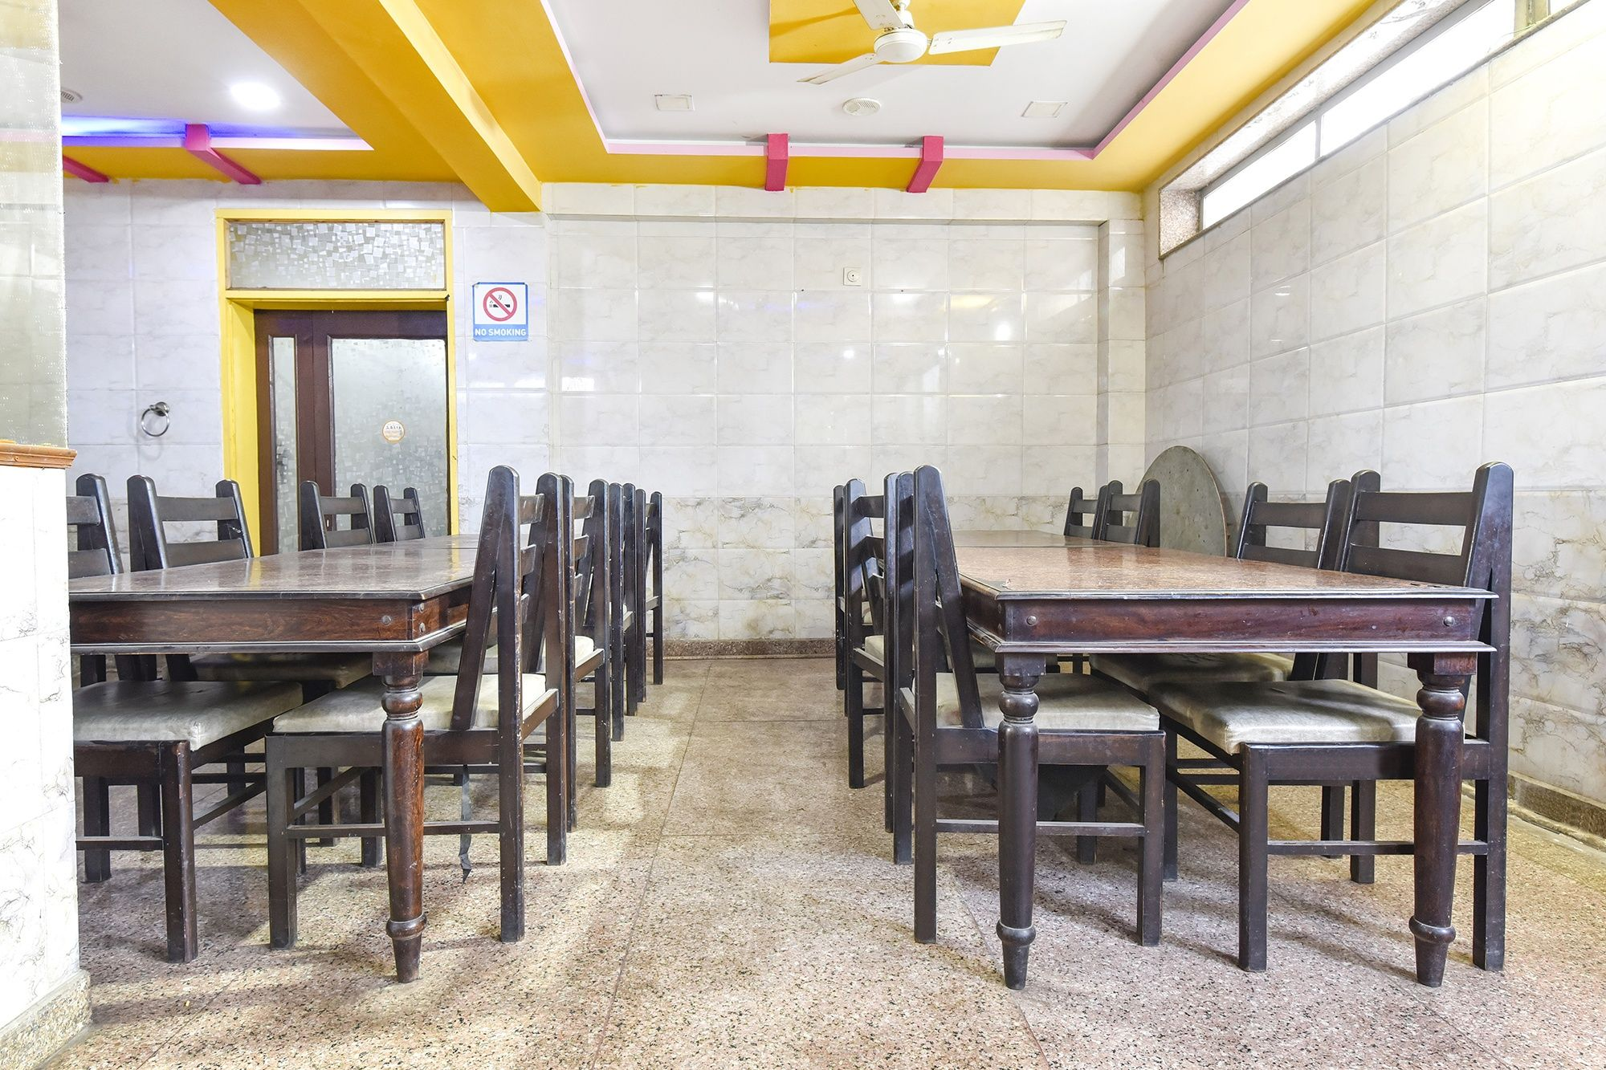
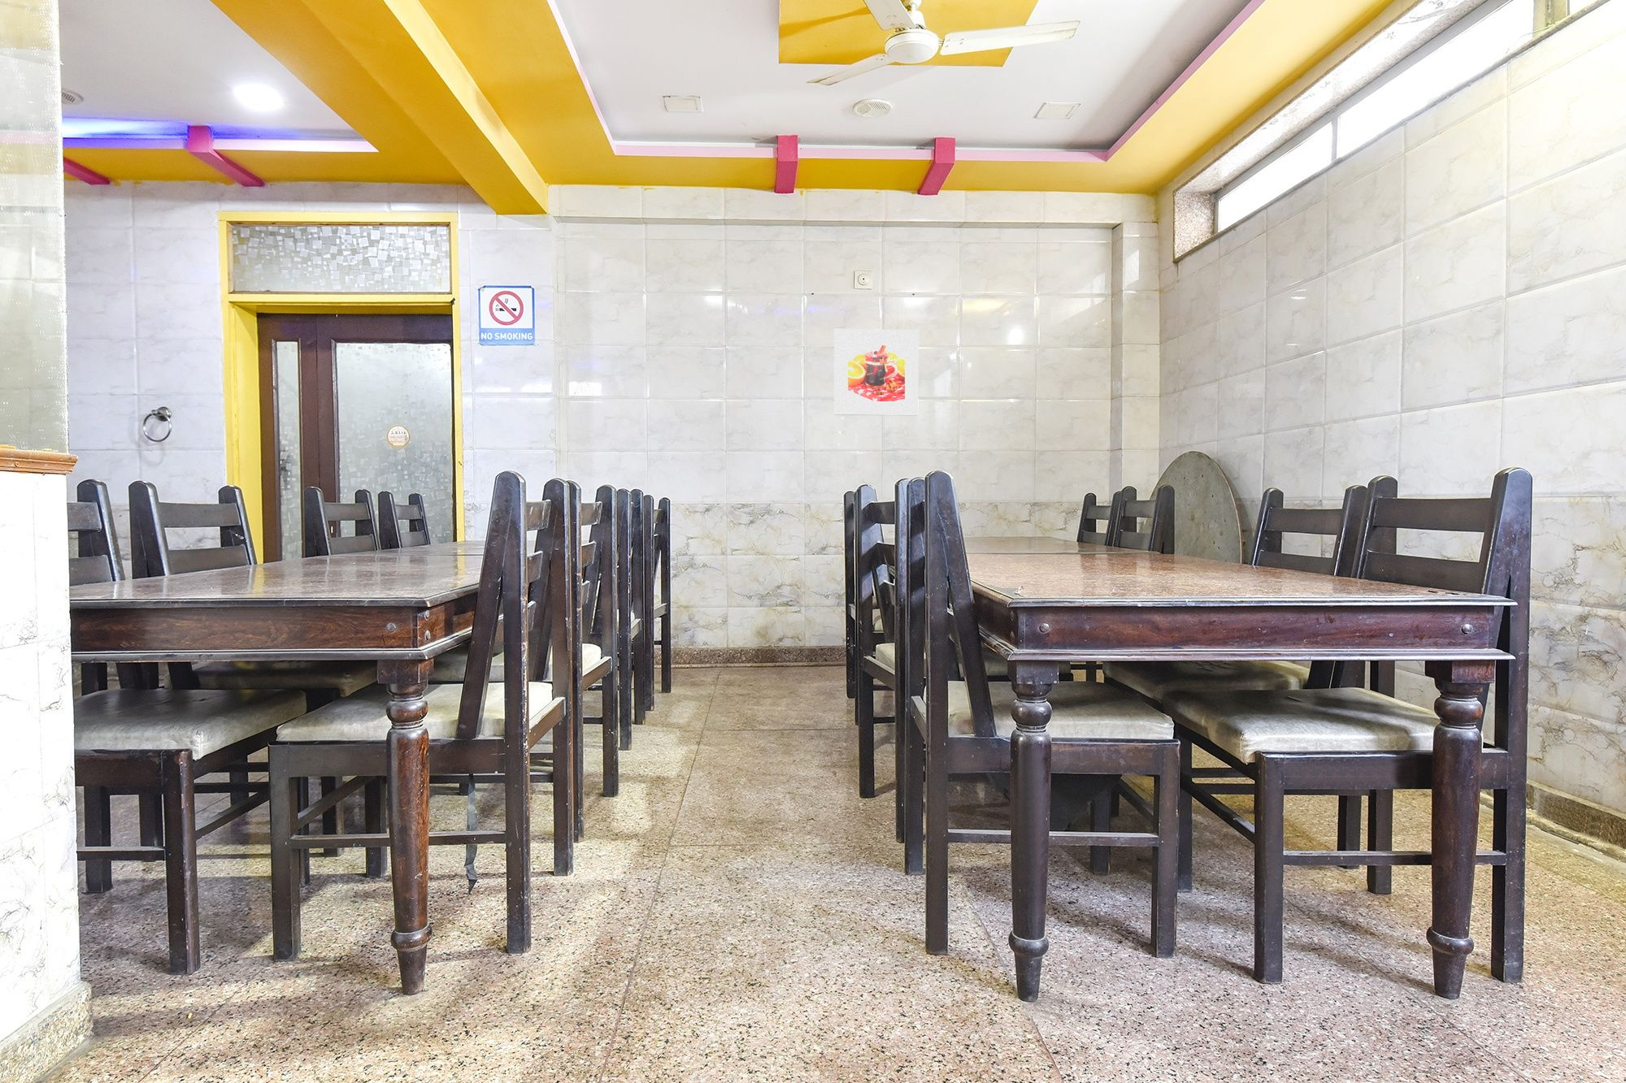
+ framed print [833,329,920,417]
